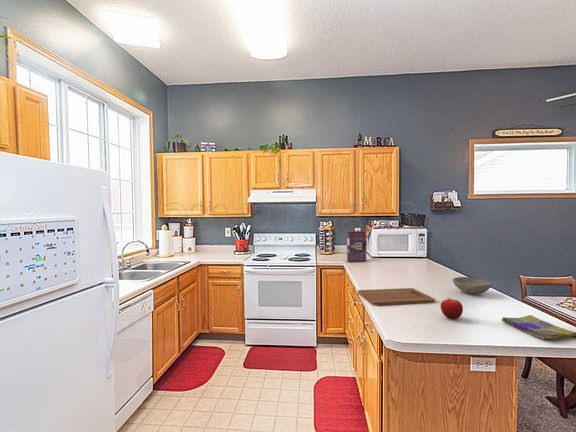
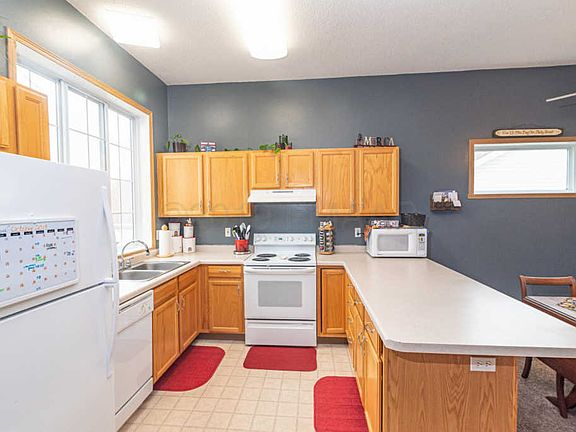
- fruit [440,297,464,320]
- cutting board [357,287,436,306]
- cereal box [346,230,367,263]
- bowl [452,276,492,296]
- dish towel [500,314,576,341]
